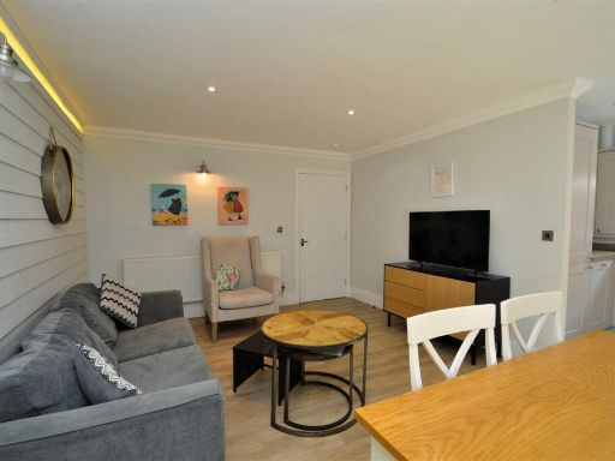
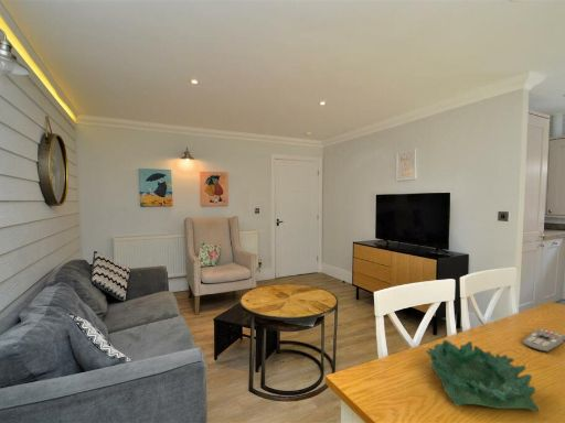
+ decorative bowl [425,339,541,413]
+ remote control [522,327,565,352]
